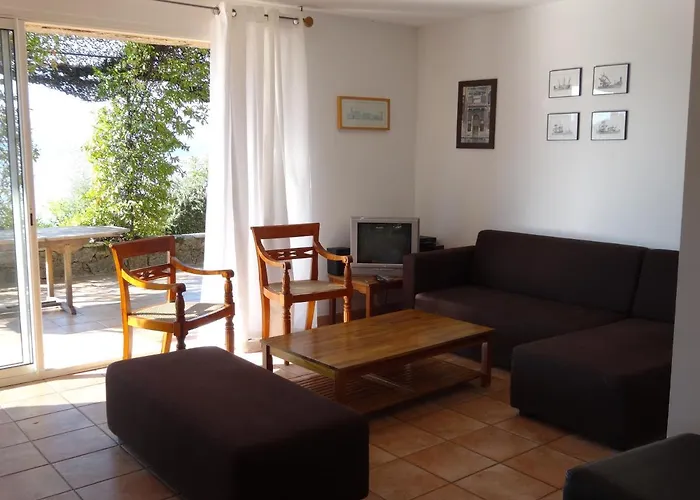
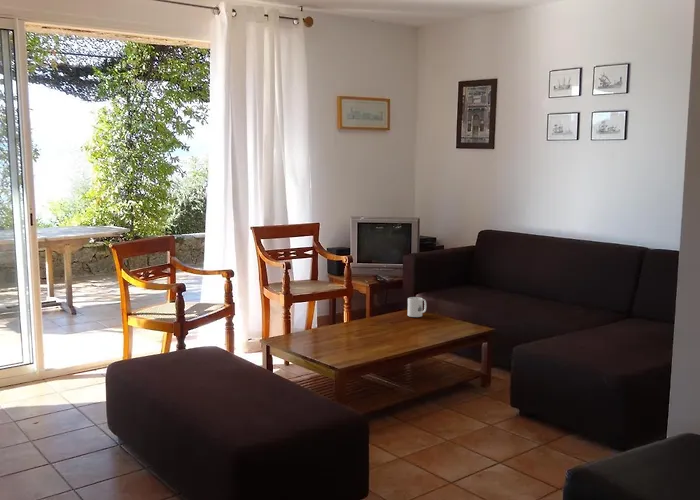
+ mug [407,296,427,318]
